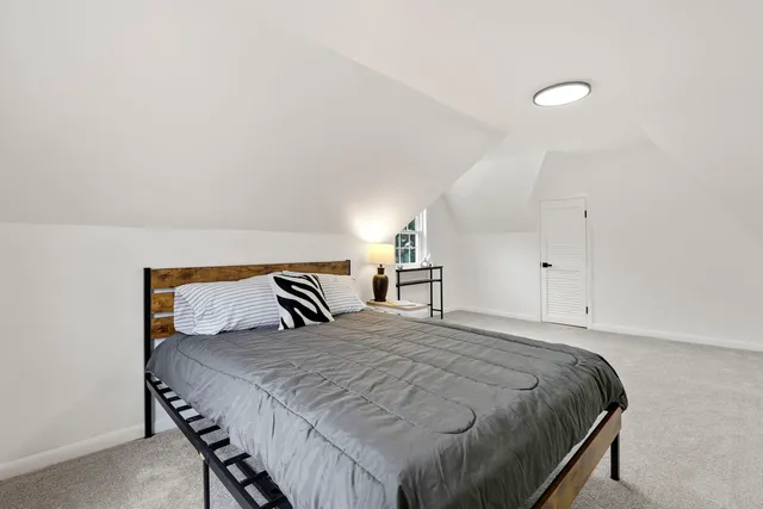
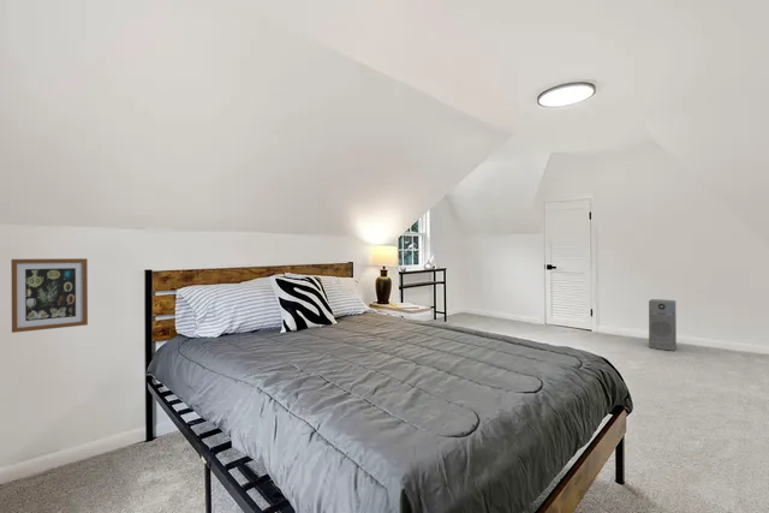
+ air purifier [648,298,678,352]
+ wall art [10,257,89,334]
